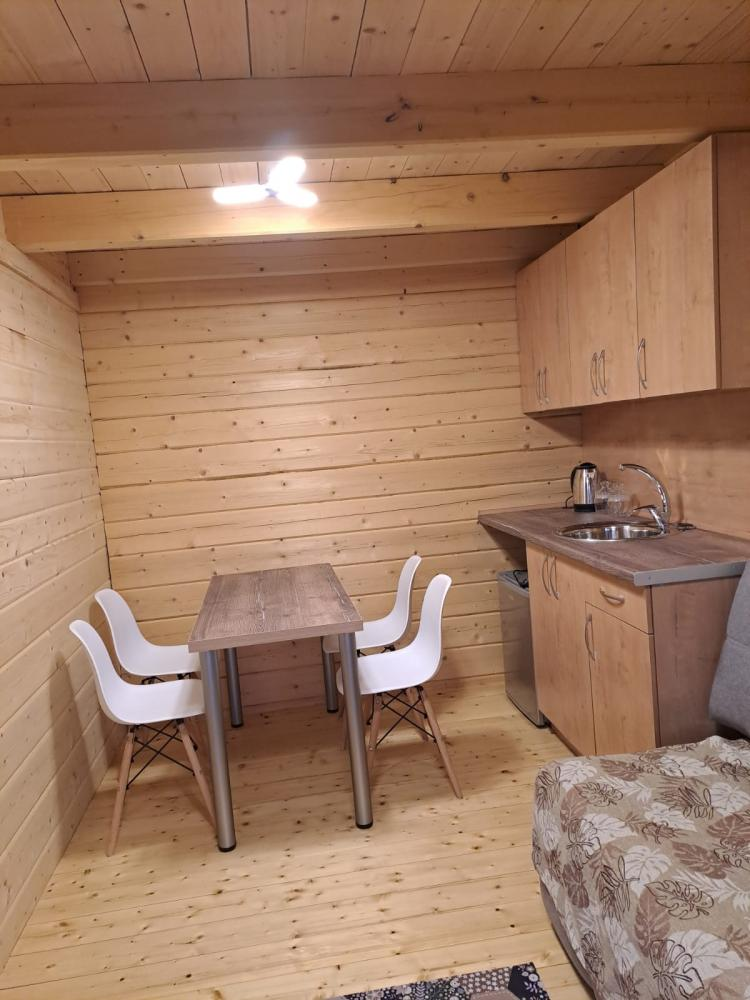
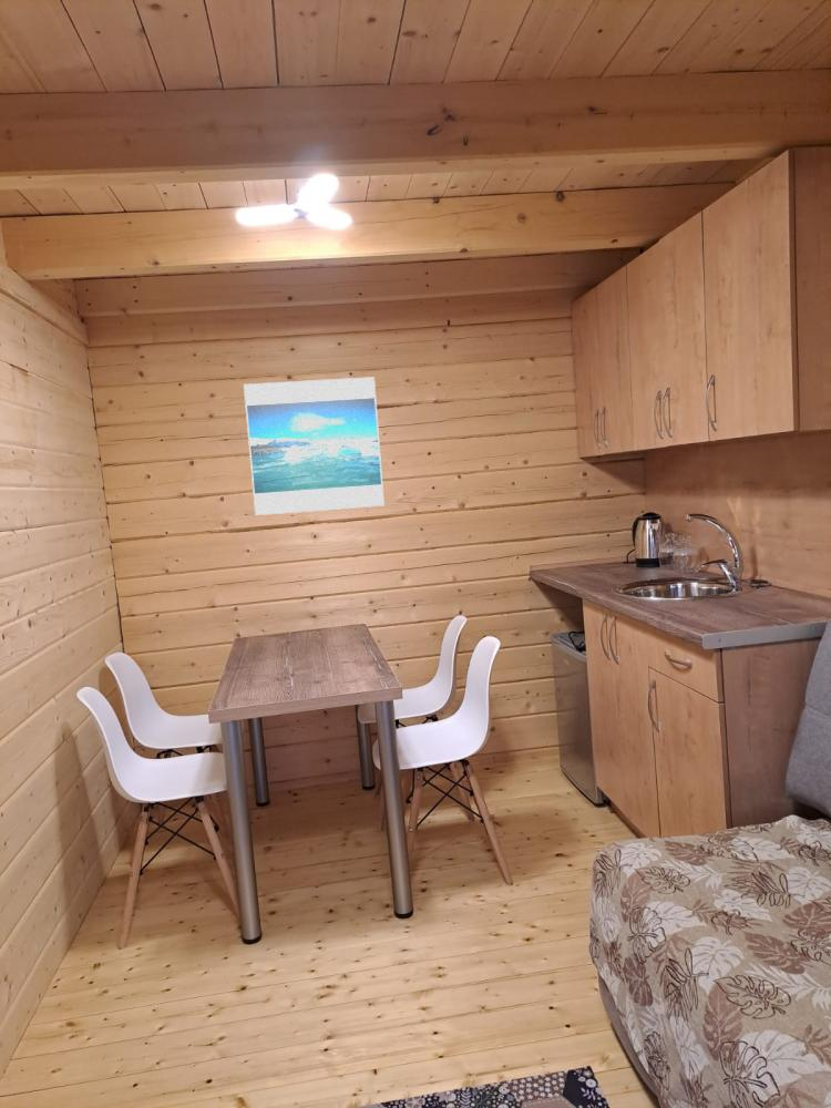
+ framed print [243,376,386,516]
